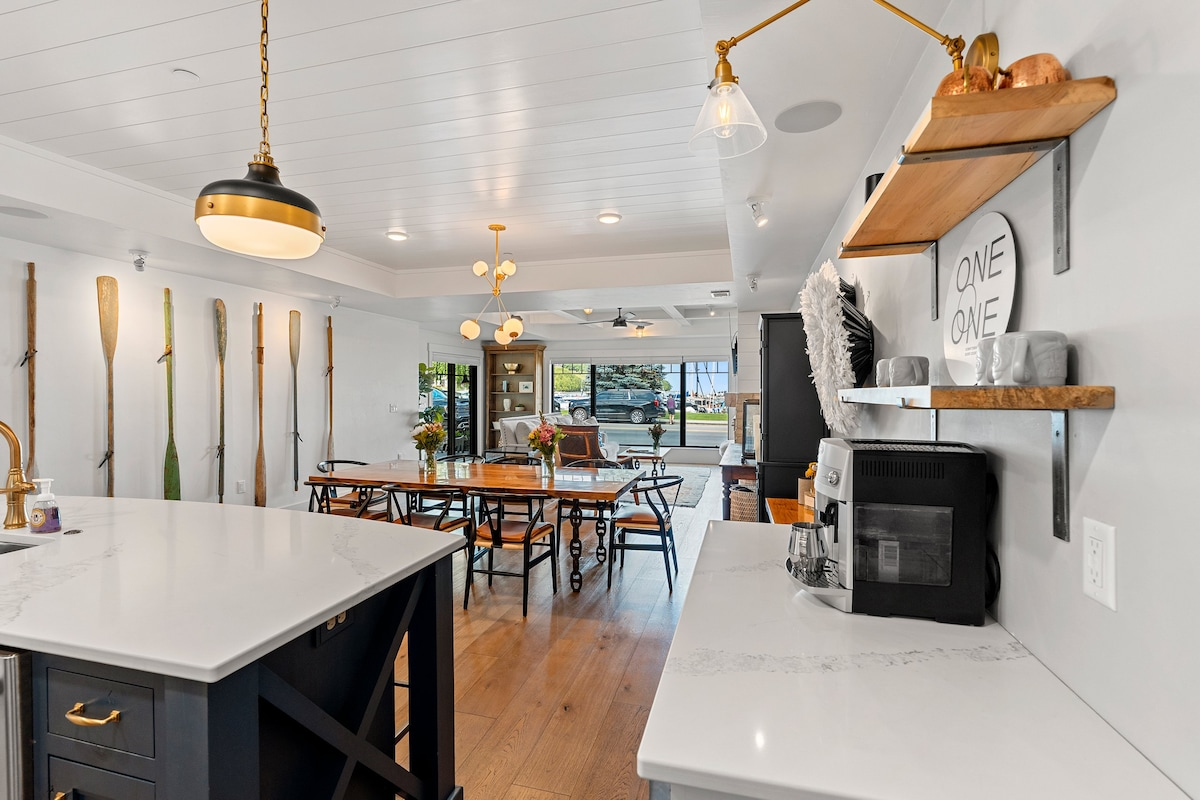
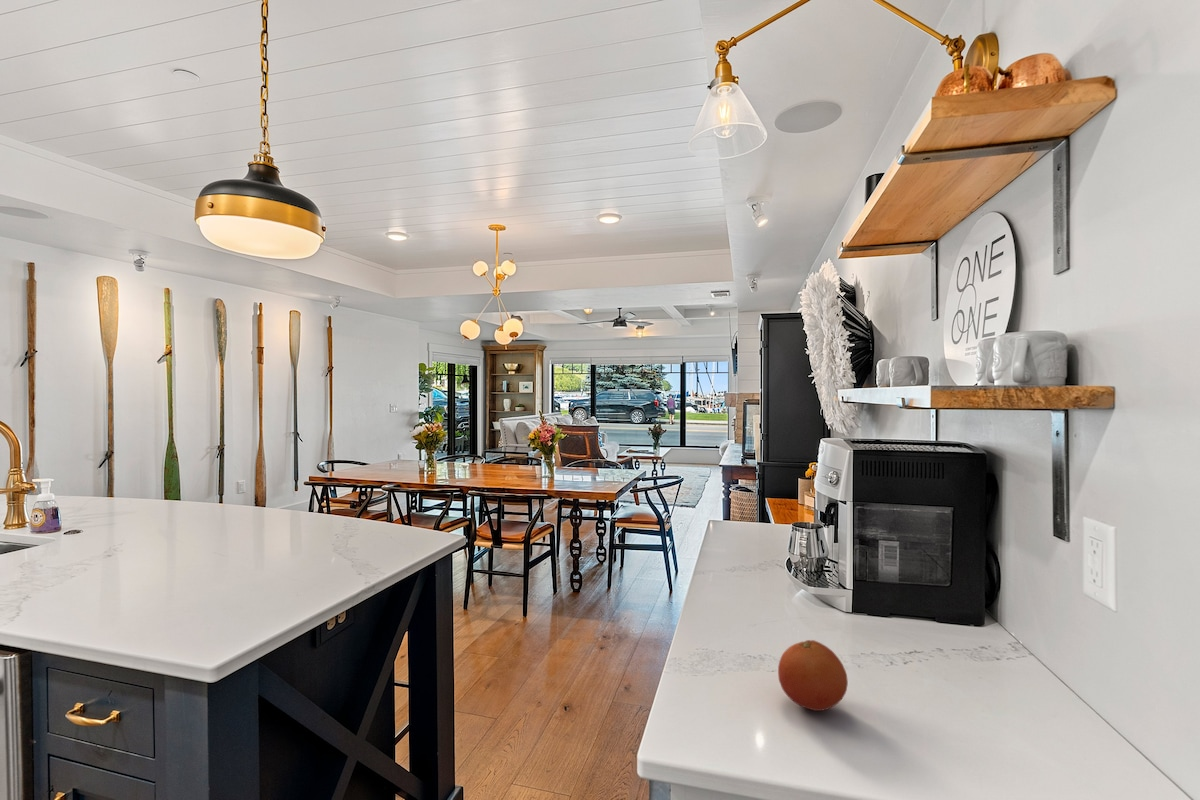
+ fruit [777,639,849,712]
